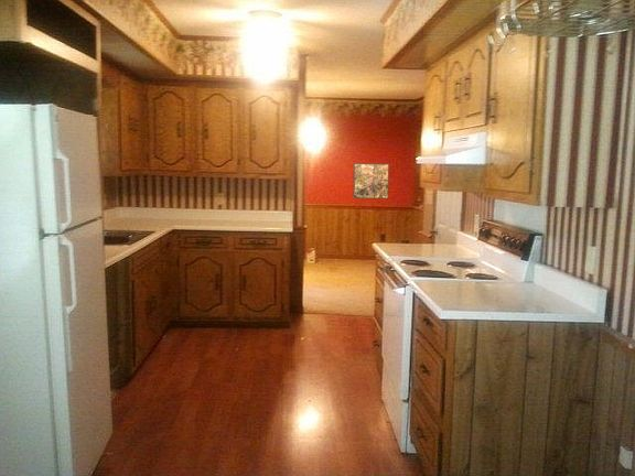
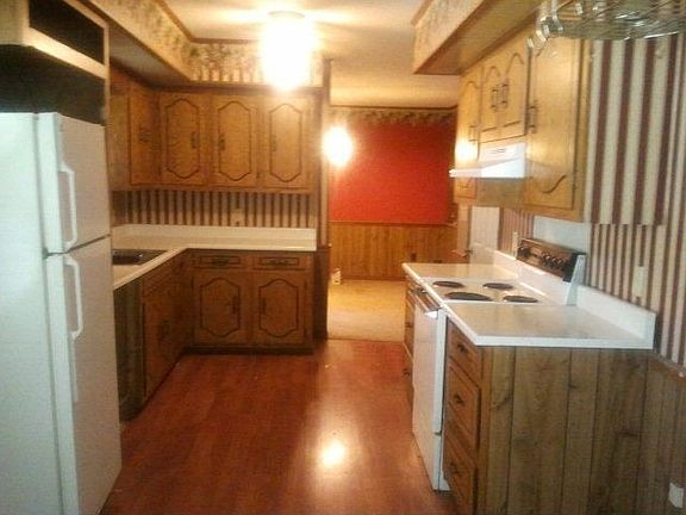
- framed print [353,162,390,201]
